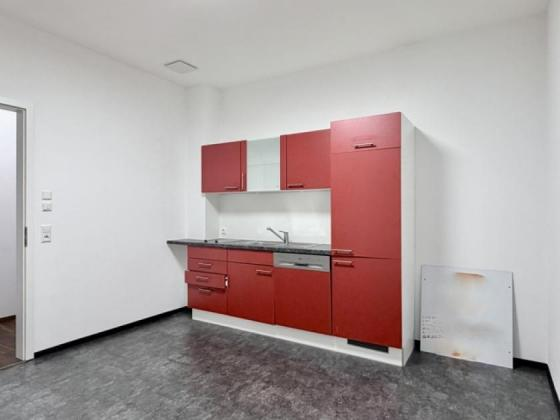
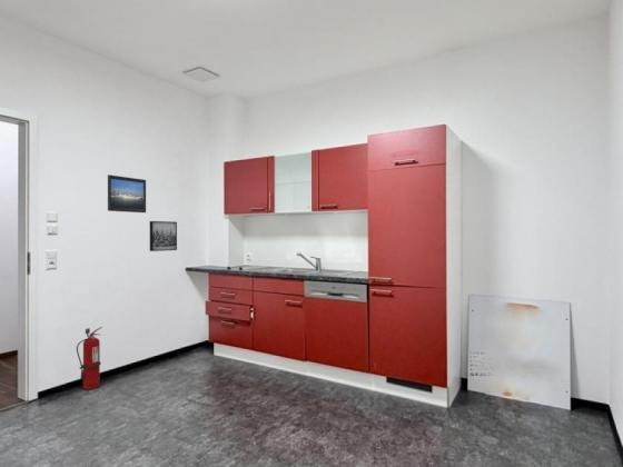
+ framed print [107,173,147,213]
+ wall art [149,220,178,252]
+ fire extinguisher [76,326,103,390]
